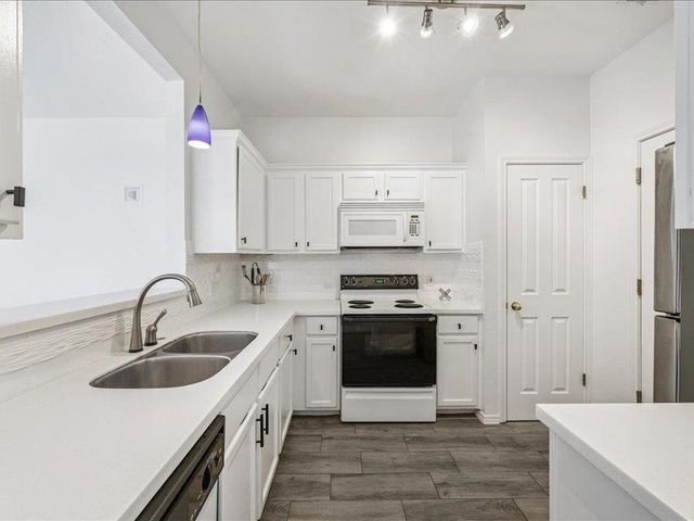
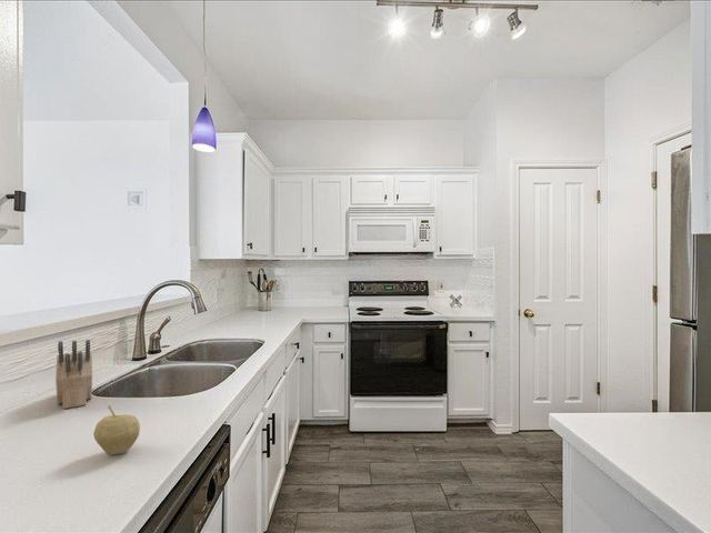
+ knife block [54,339,93,410]
+ fruit [92,404,141,456]
